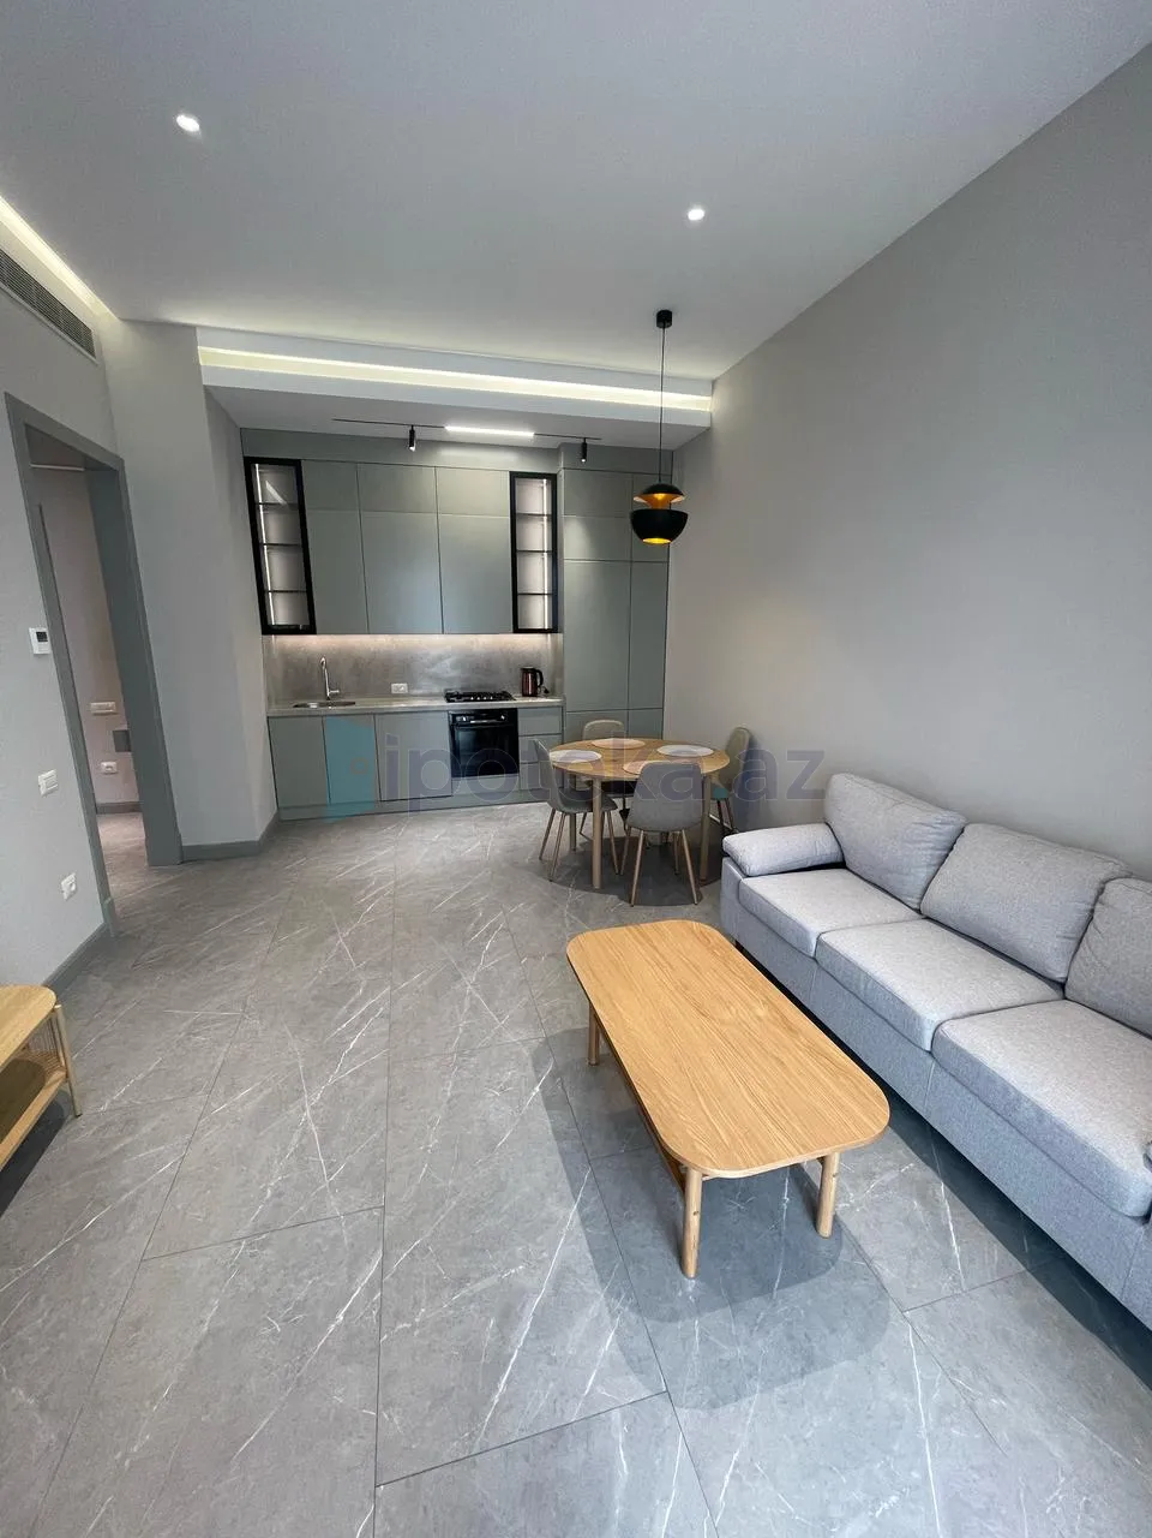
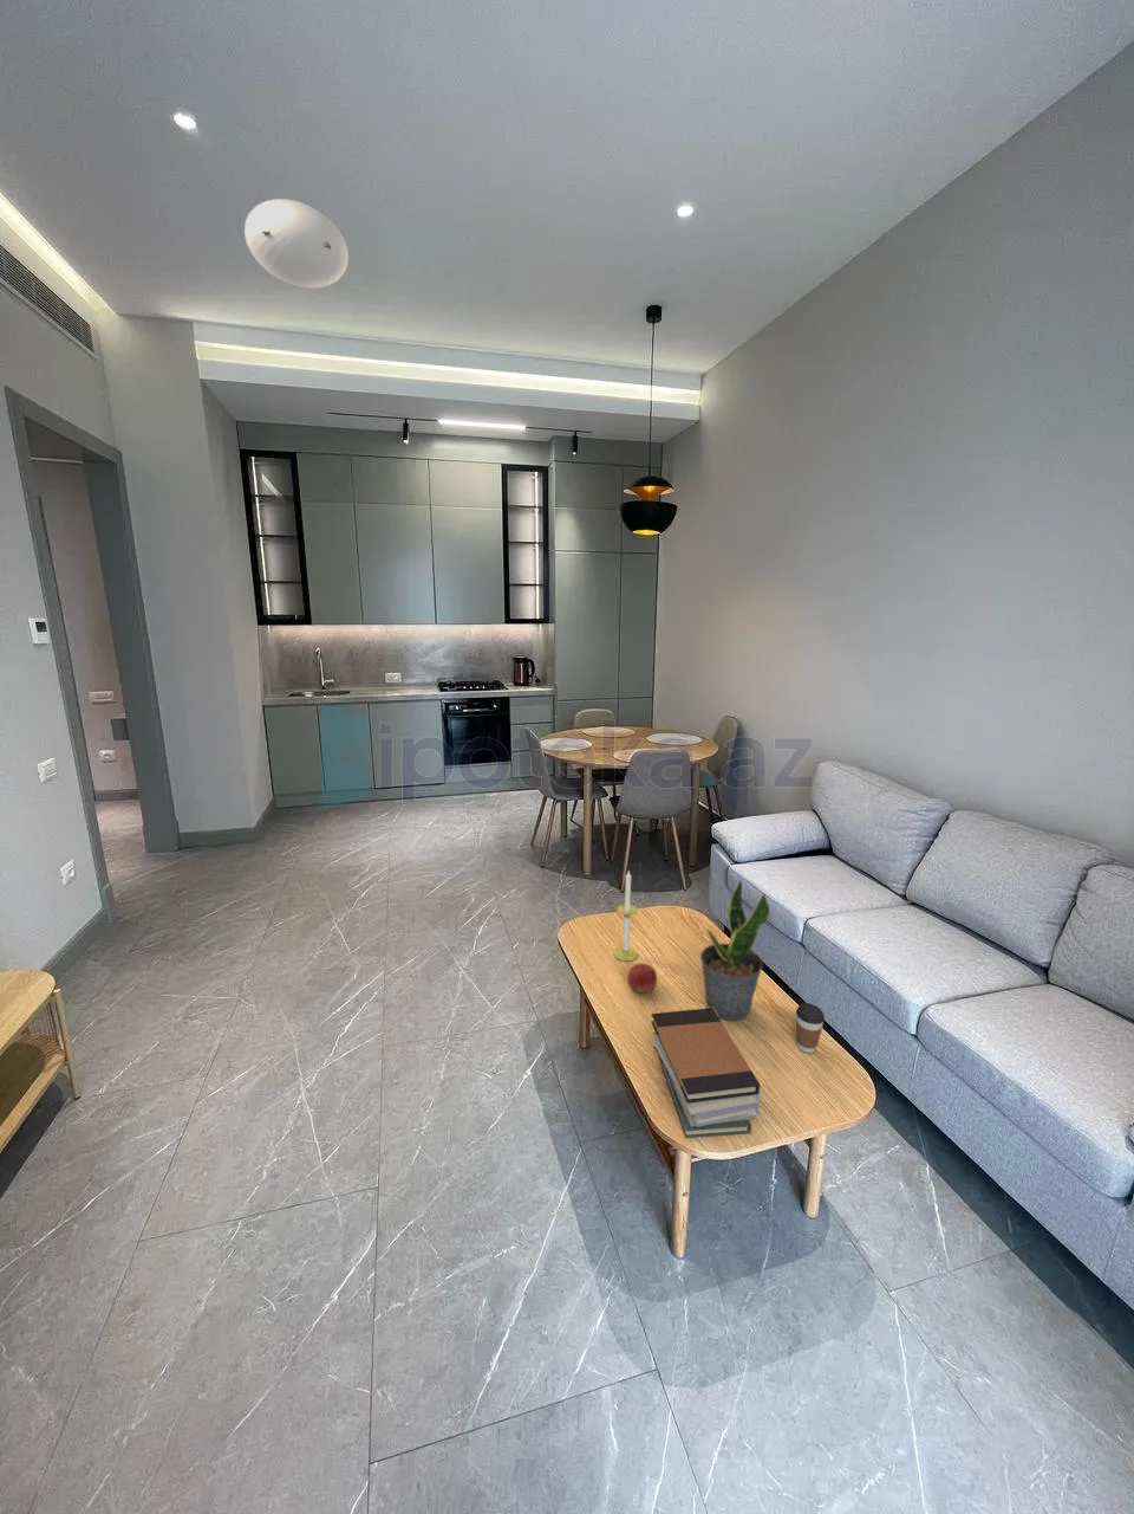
+ fruit [627,962,658,993]
+ book stack [649,1007,762,1138]
+ candle [612,870,638,963]
+ ceiling light [243,198,350,290]
+ coffee cup [795,1001,825,1054]
+ potted plant [699,877,772,1022]
